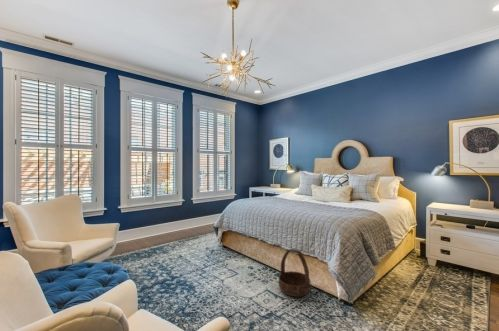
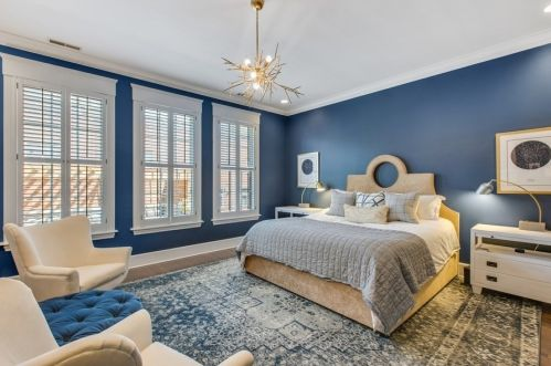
- basket [278,248,311,298]
